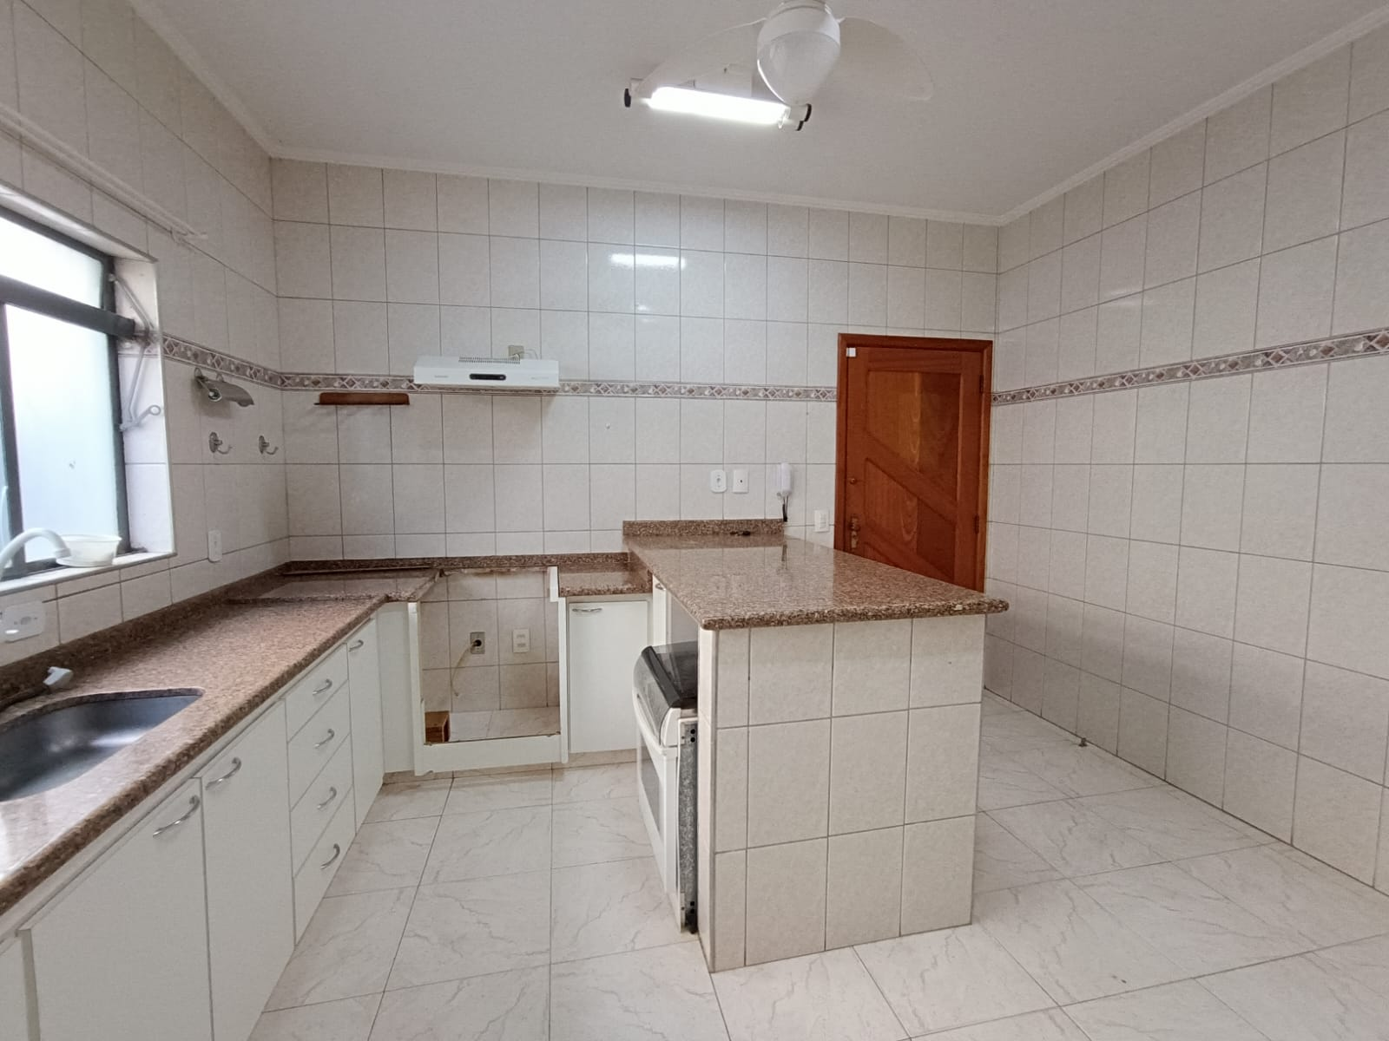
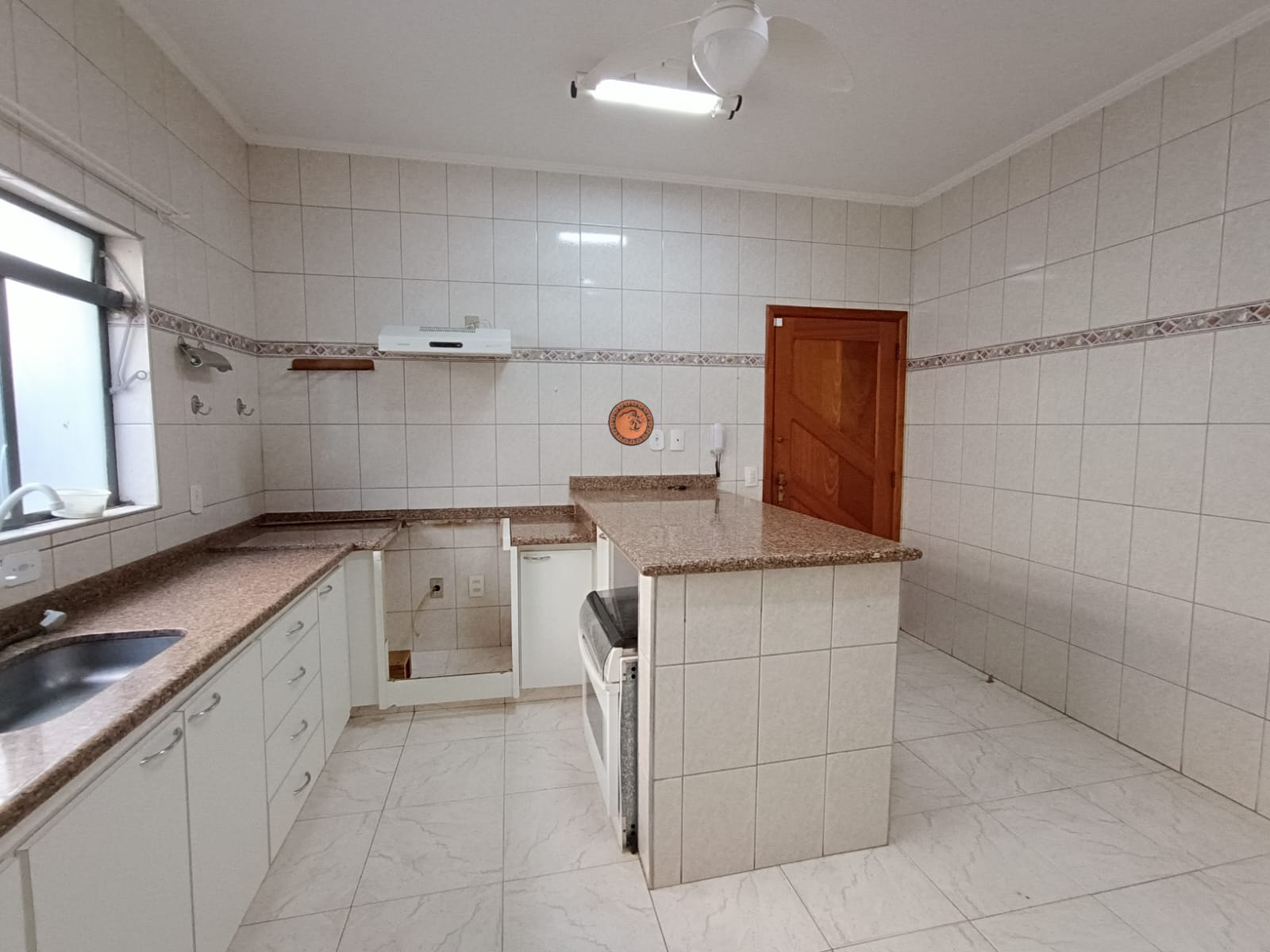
+ decorative plate [607,399,655,447]
